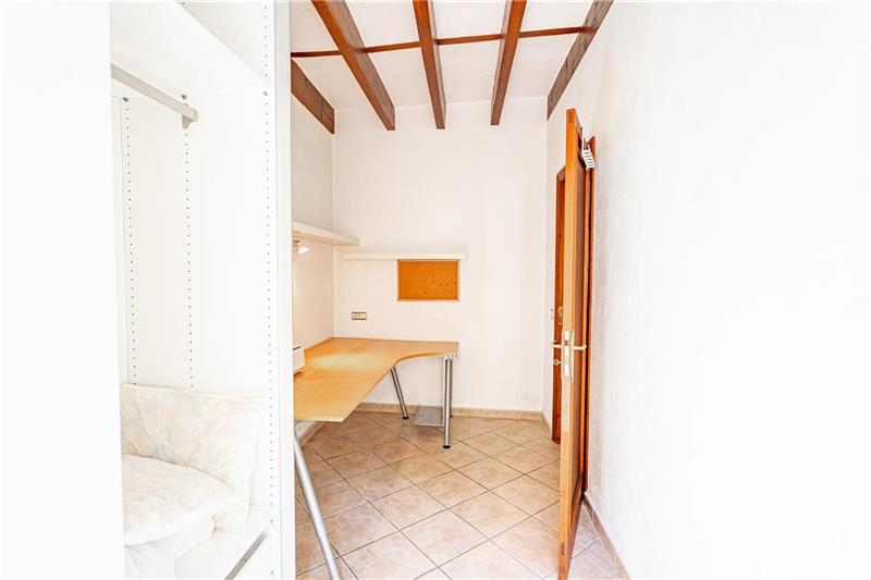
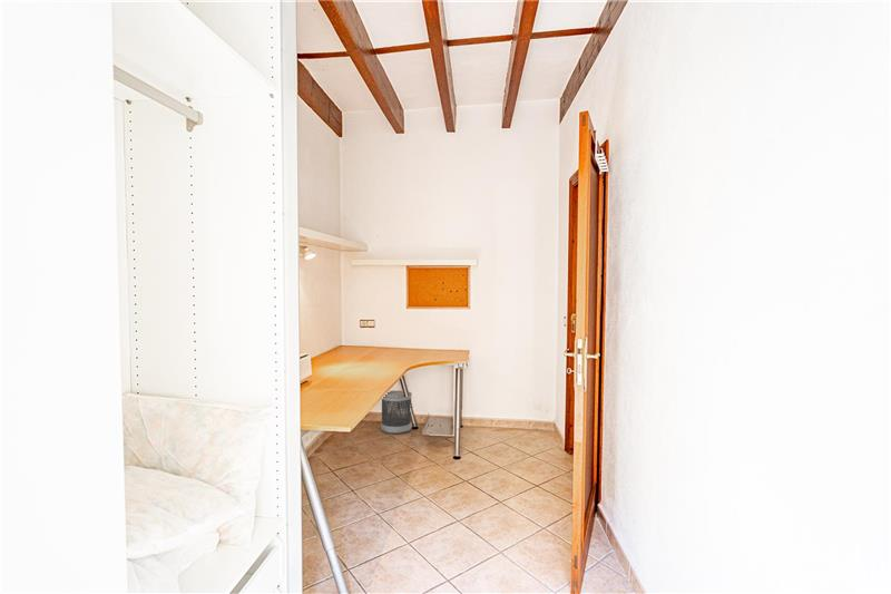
+ wastebasket [380,390,413,435]
